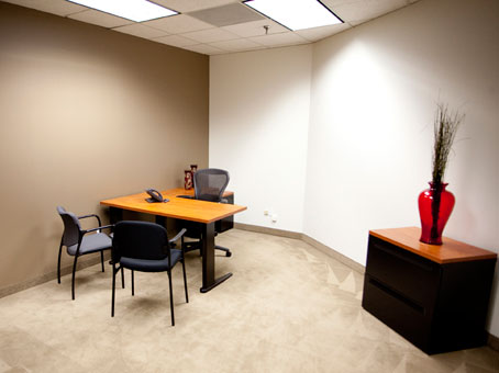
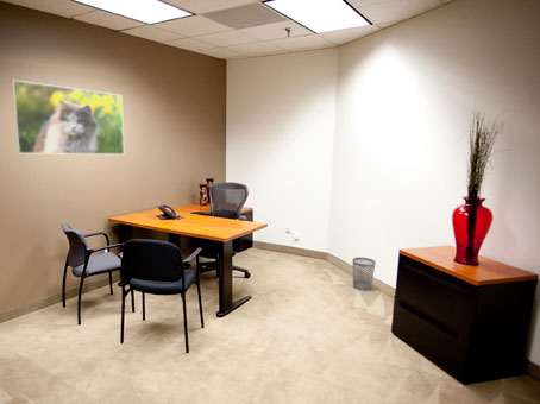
+ wastebasket [352,257,376,291]
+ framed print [11,78,125,156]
